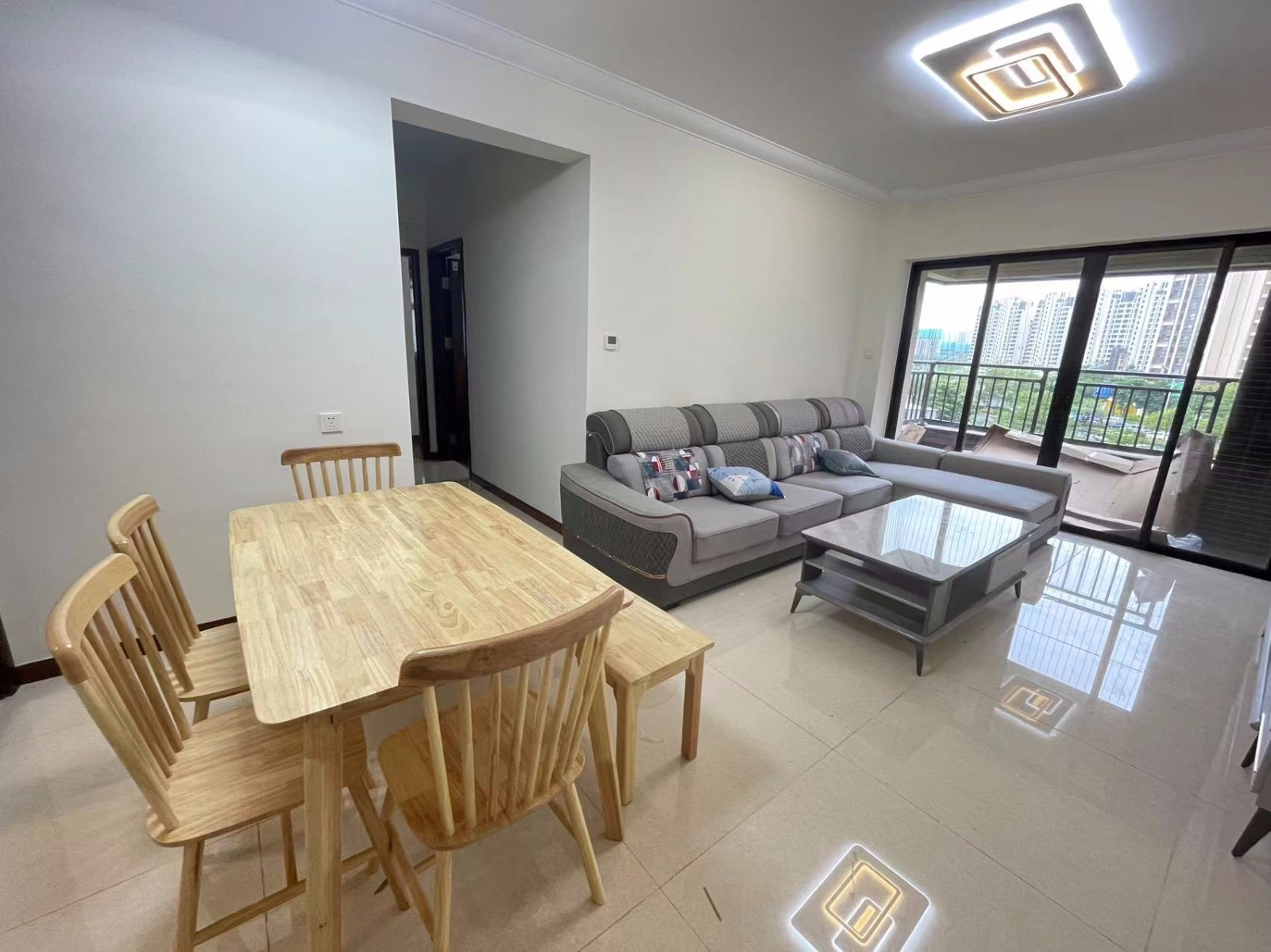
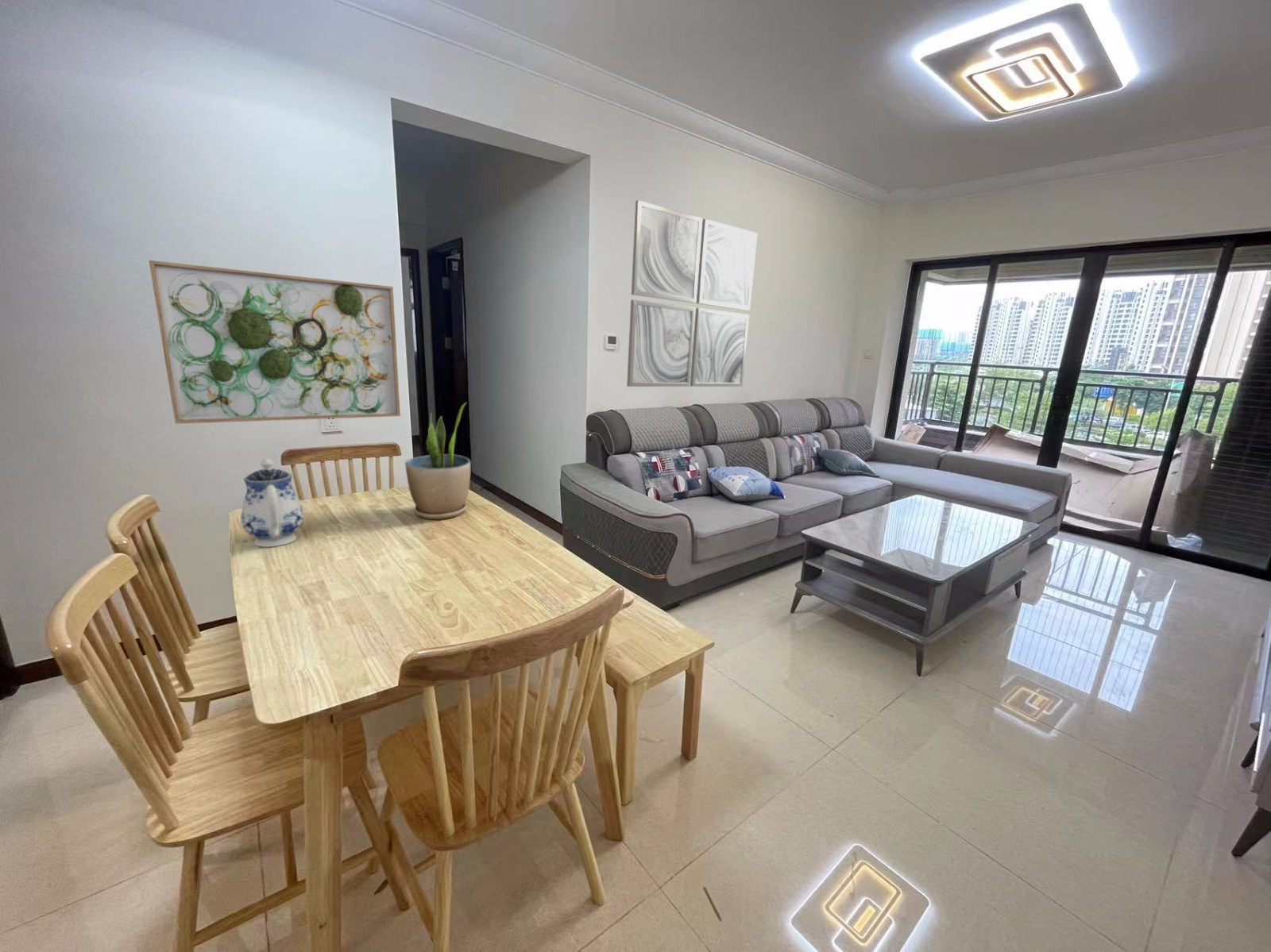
+ wall art [149,260,401,425]
+ potted plant [404,402,471,520]
+ wall art [626,199,759,387]
+ teapot [240,457,304,548]
